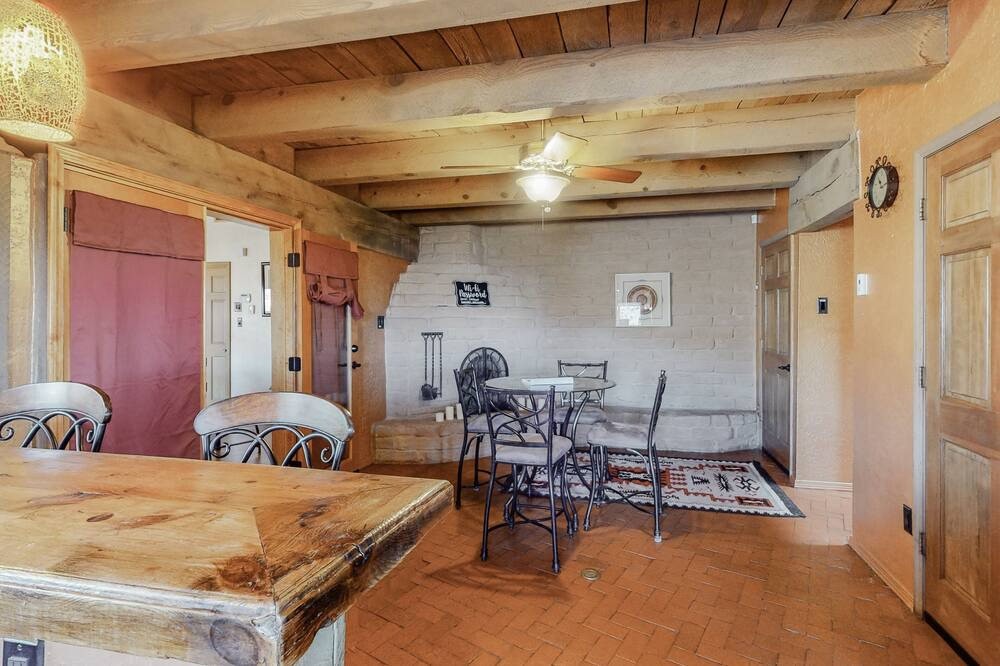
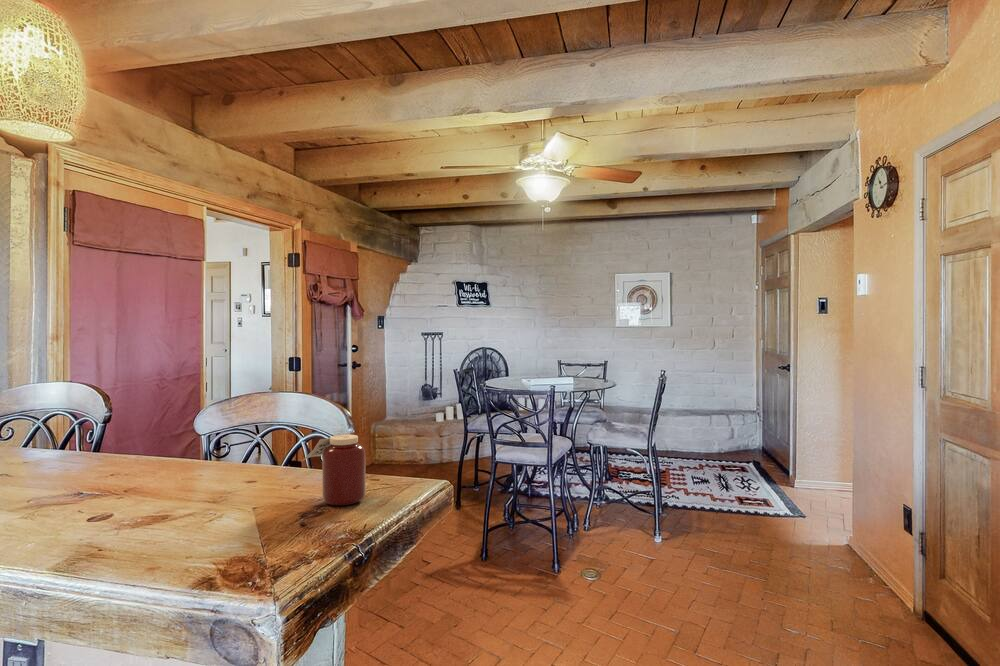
+ jar [301,431,366,506]
